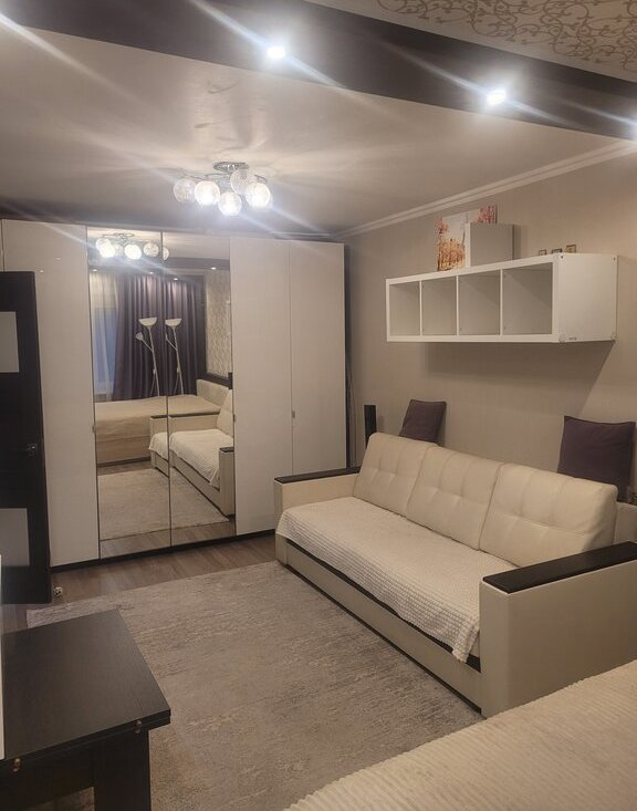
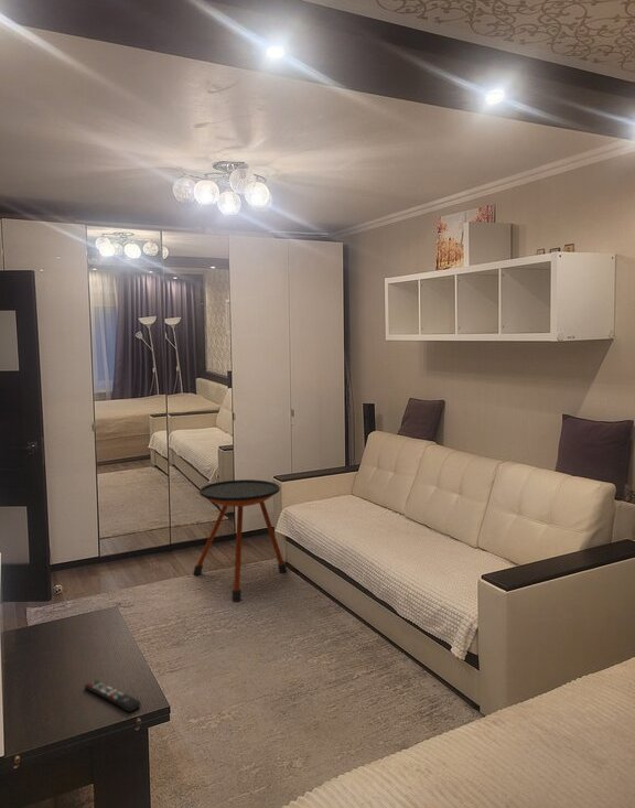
+ side table [193,478,288,603]
+ remote control [84,678,142,713]
